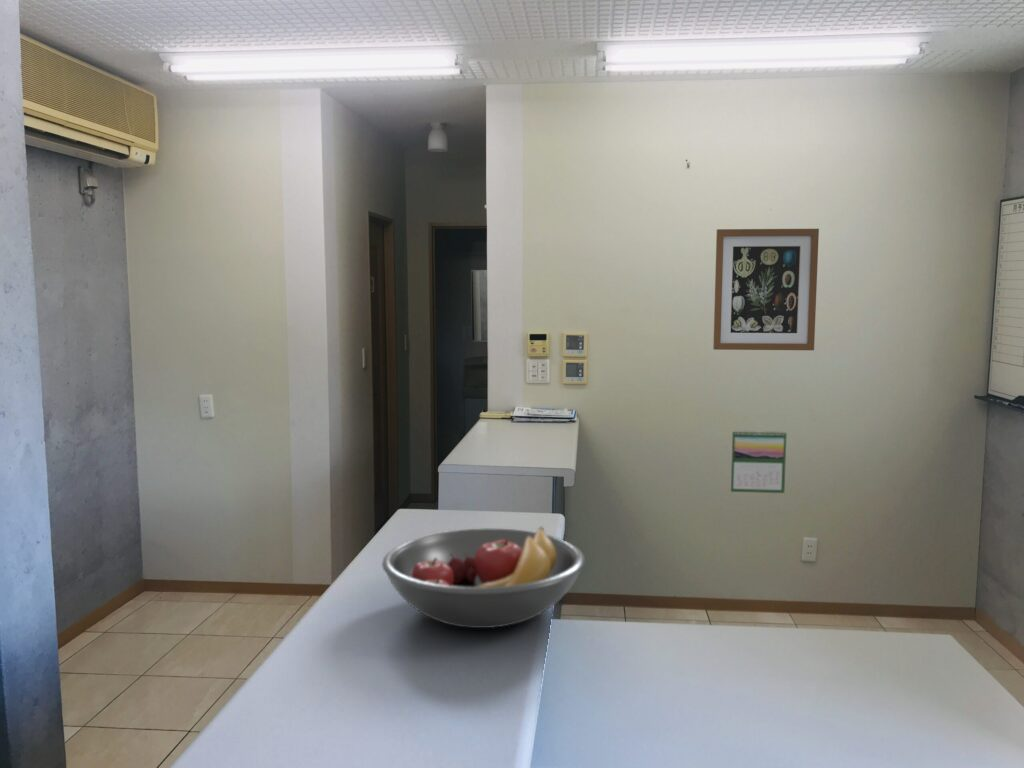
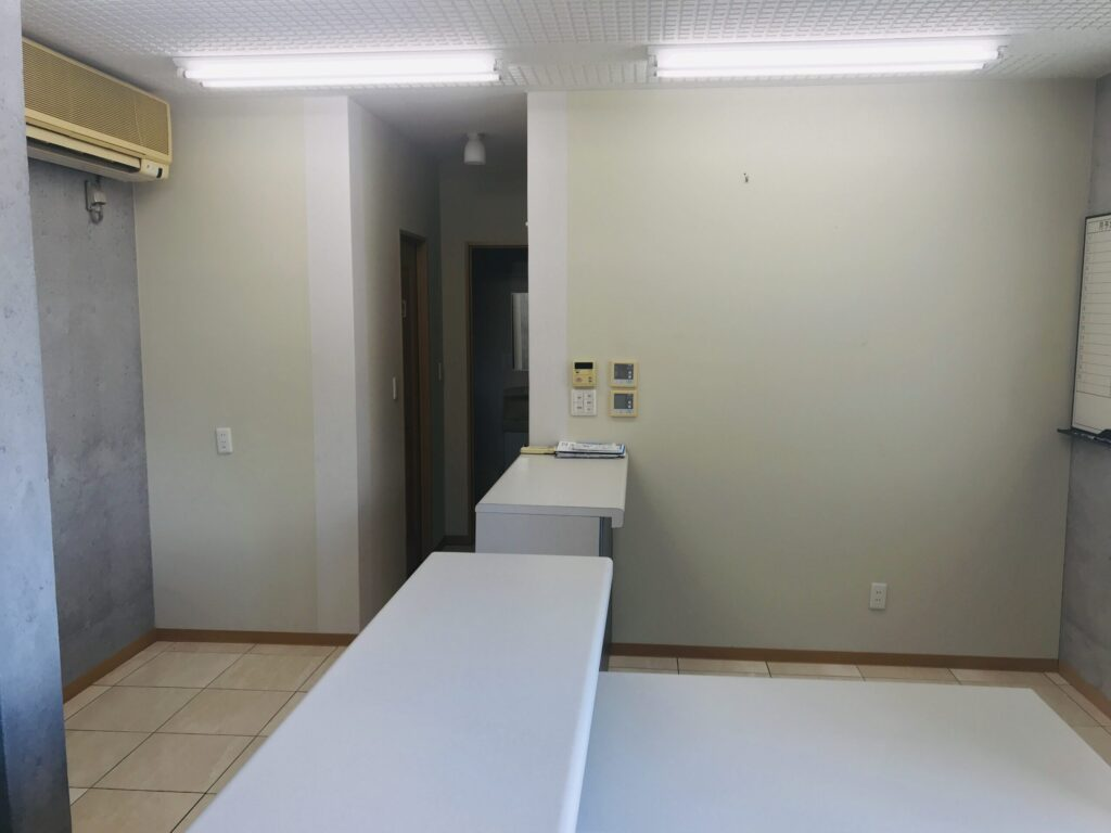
- calendar [730,428,788,494]
- fruit bowl [381,526,586,629]
- wall art [712,228,820,351]
